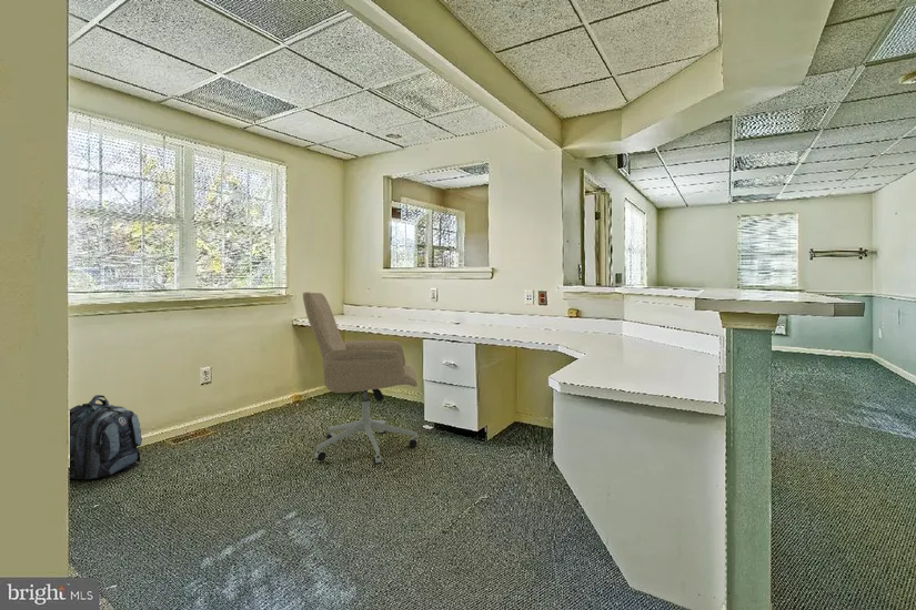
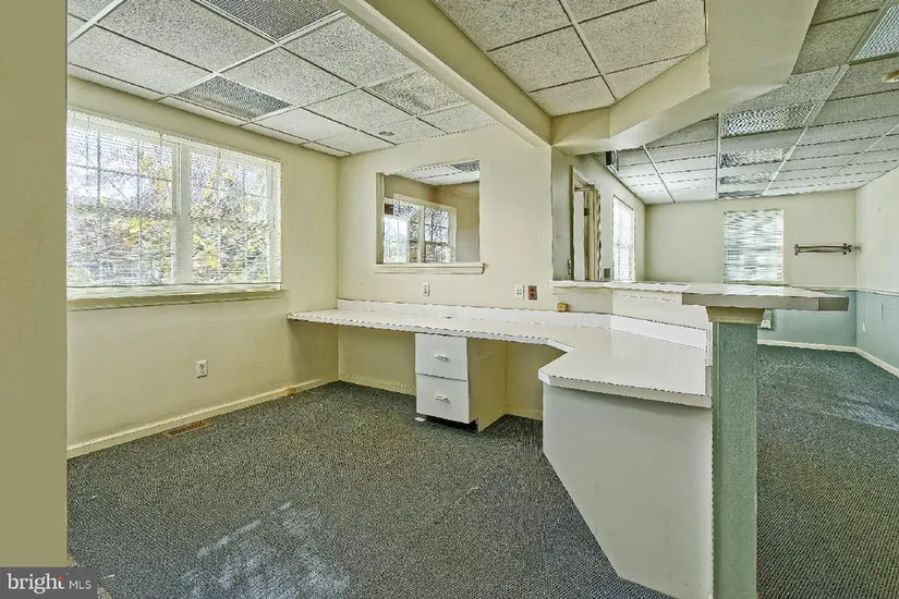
- office chair [302,291,419,466]
- backpack [69,394,143,481]
